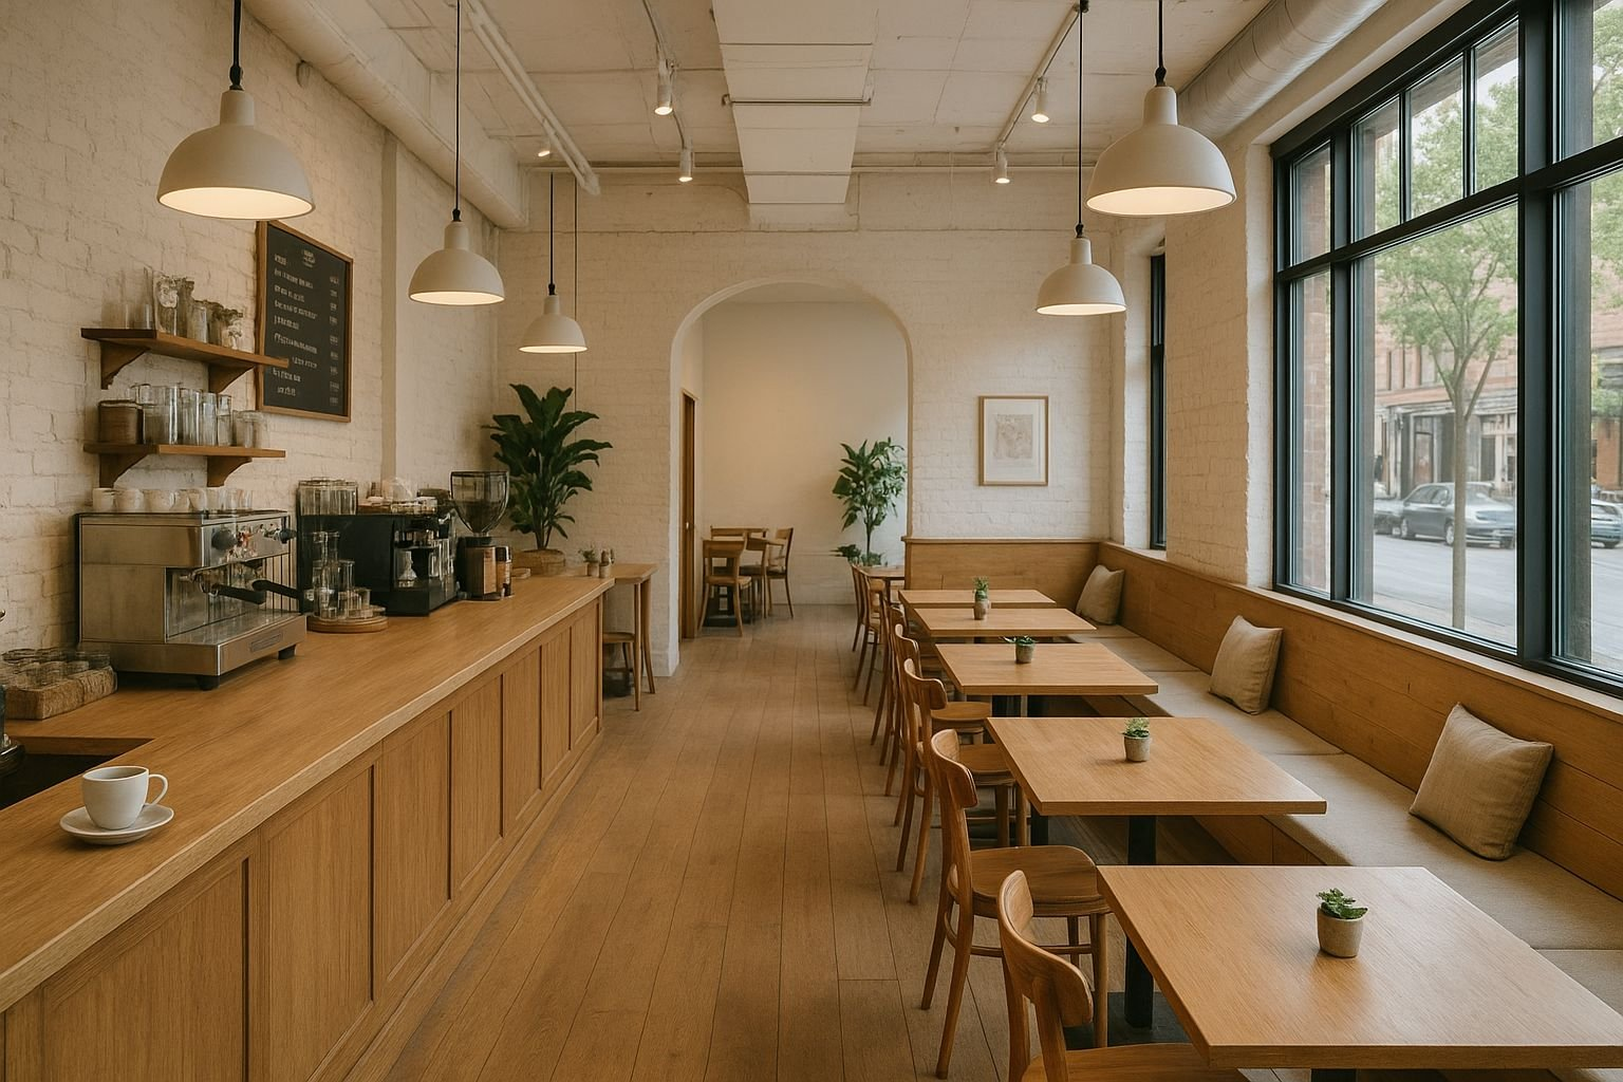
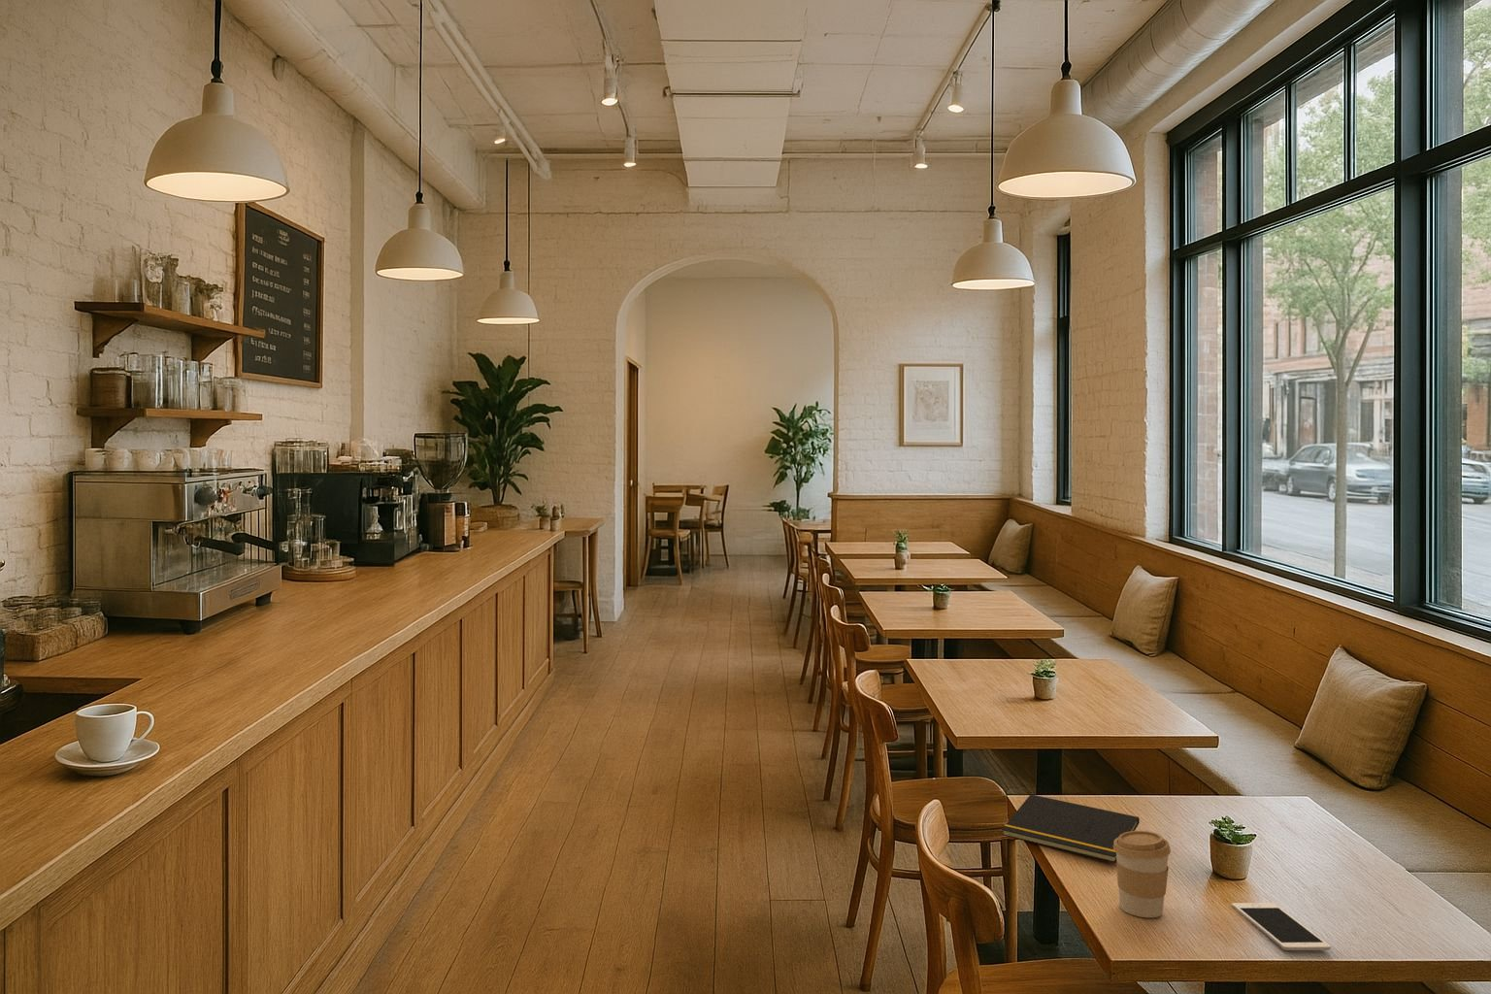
+ coffee cup [1114,830,1172,919]
+ notepad [1001,793,1140,864]
+ cell phone [1231,902,1332,952]
